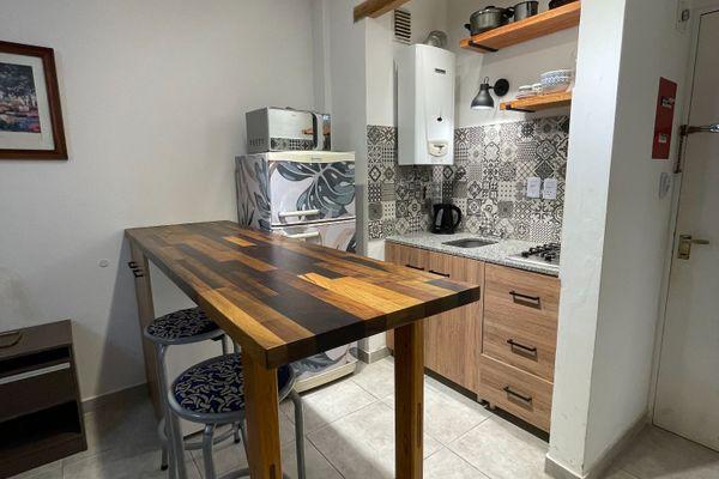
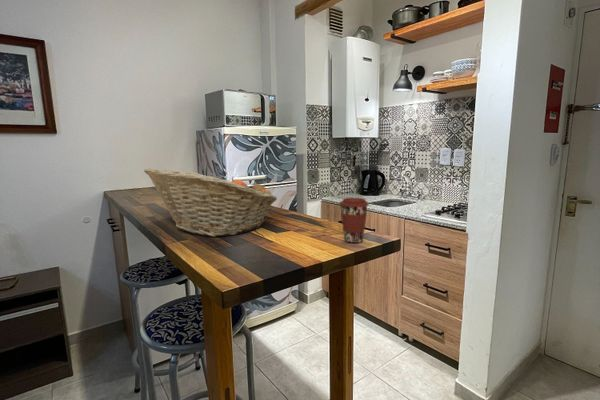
+ fruit basket [143,167,278,238]
+ coffee cup [338,197,370,244]
